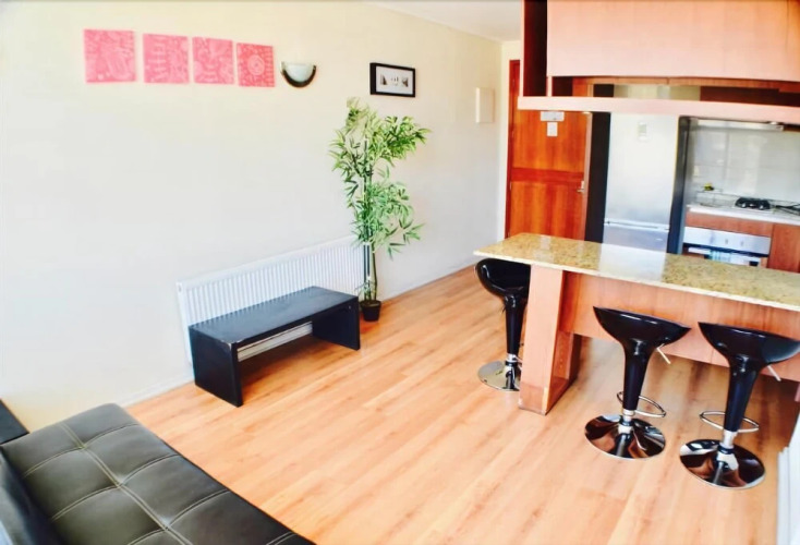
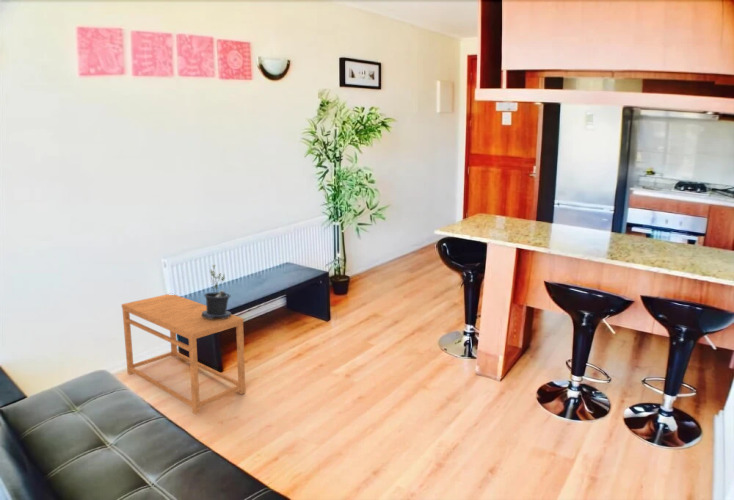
+ side table [121,293,246,415]
+ potted plant [201,264,232,319]
